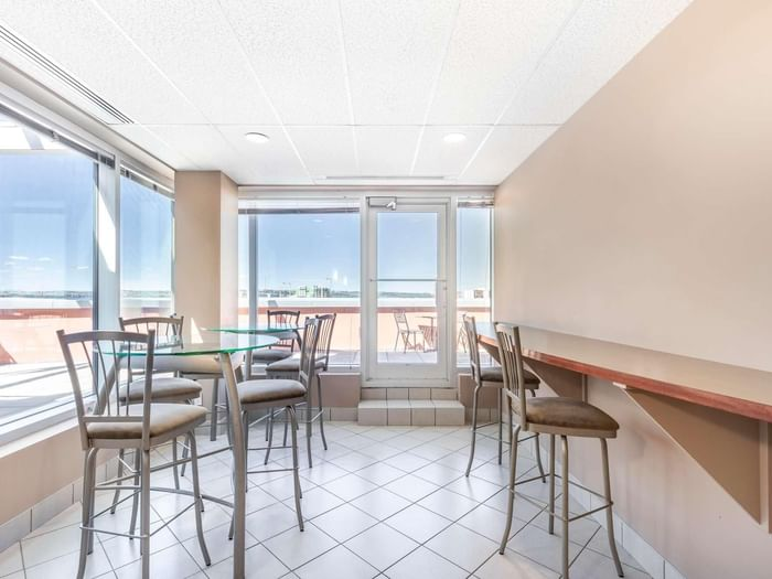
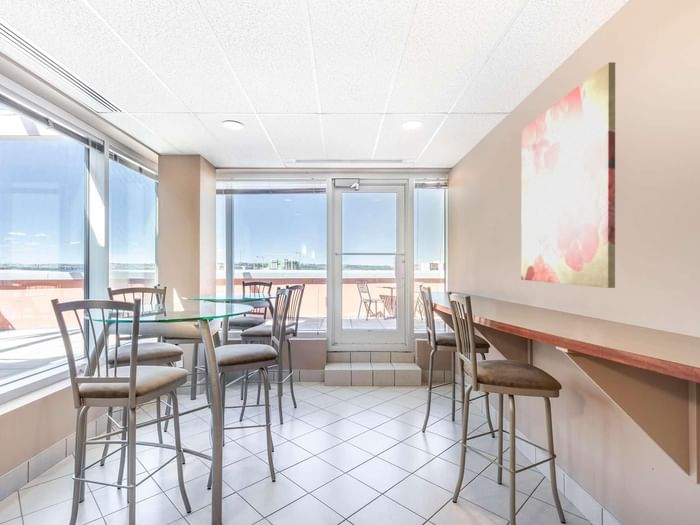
+ wall art [520,61,616,289]
